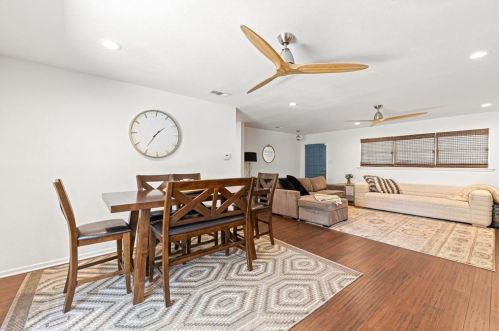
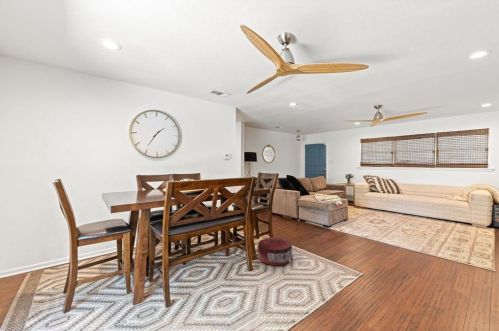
+ pouf [257,236,294,266]
